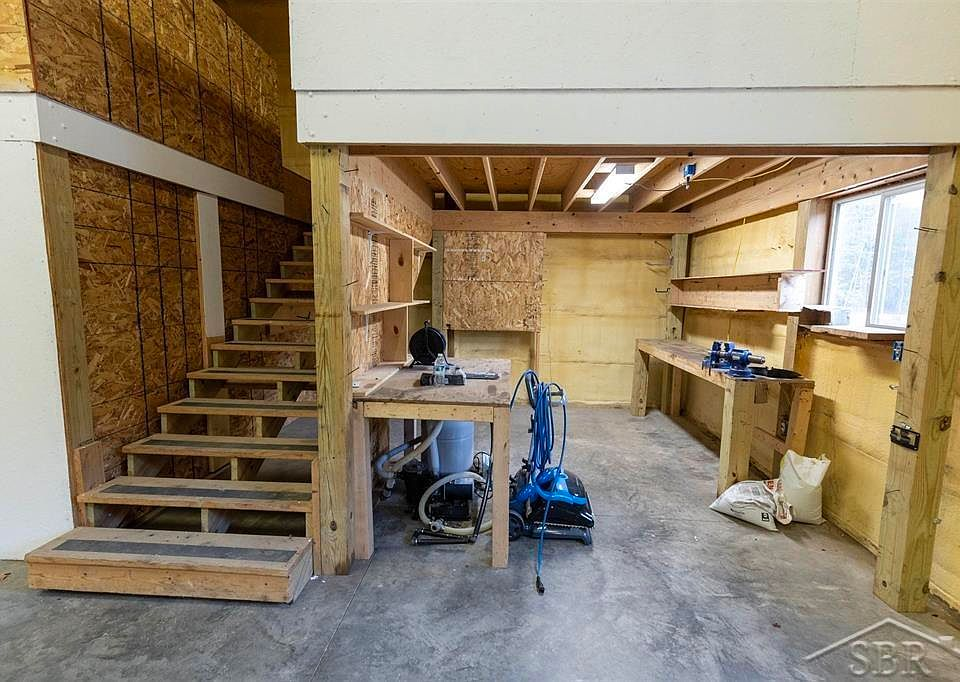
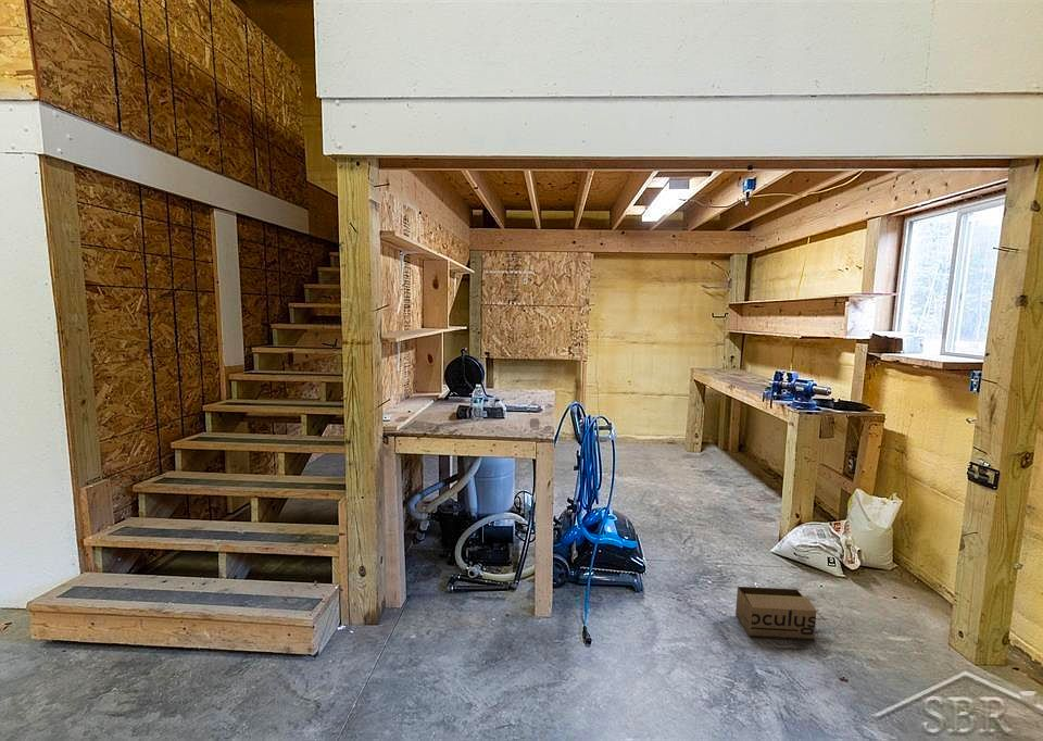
+ cardboard box [734,586,826,642]
